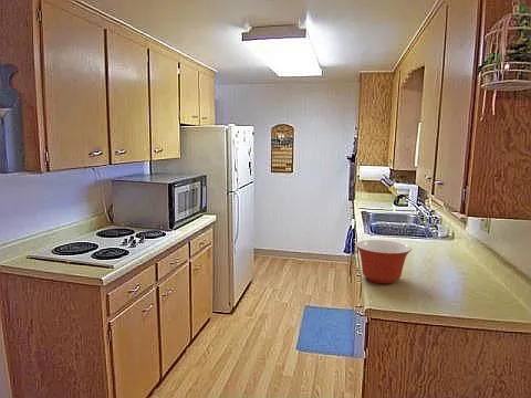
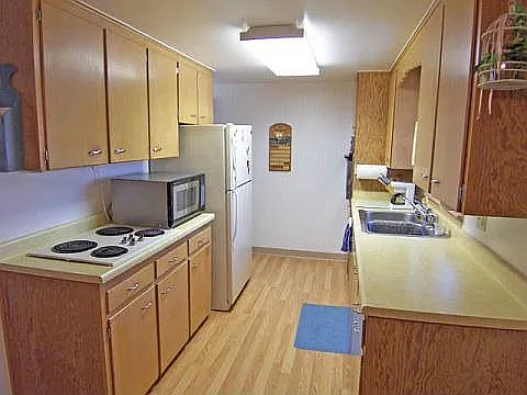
- mixing bowl [354,239,413,284]
